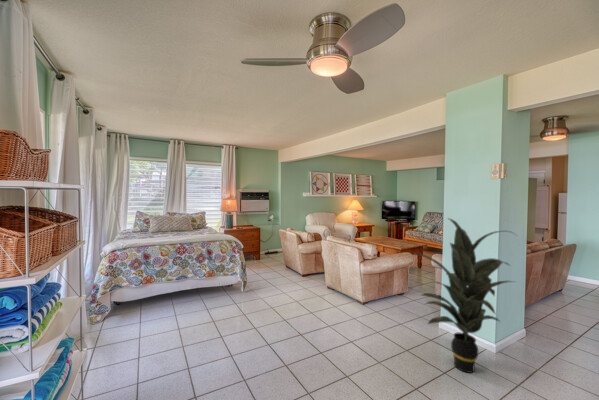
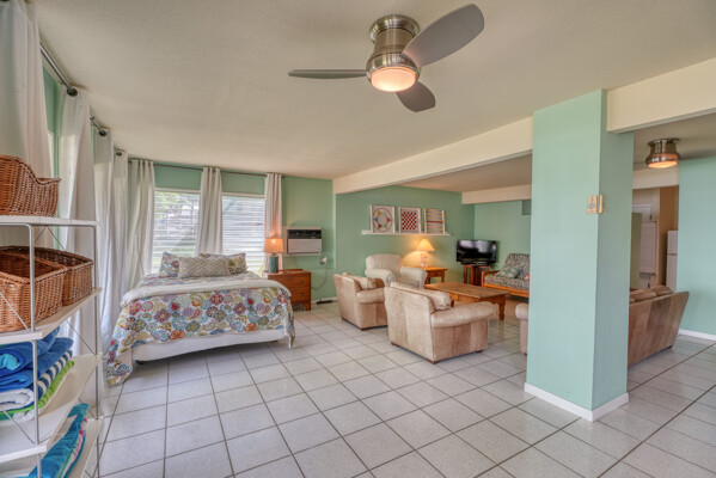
- indoor plant [407,217,517,374]
